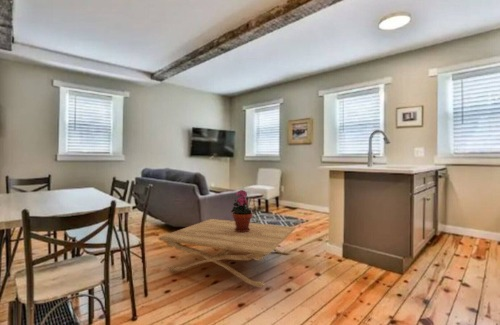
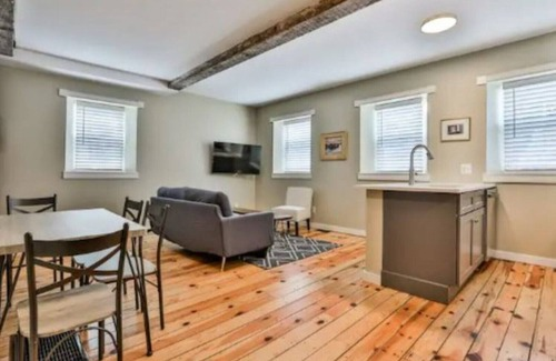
- potted plant [230,189,253,233]
- coffee table [157,218,296,288]
